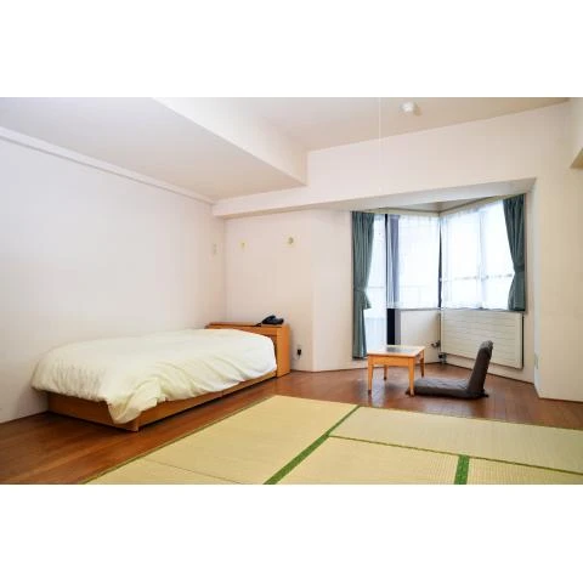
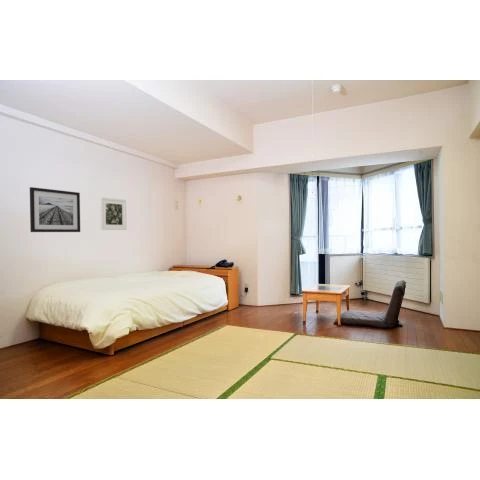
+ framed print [99,196,128,231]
+ wall art [29,186,81,233]
